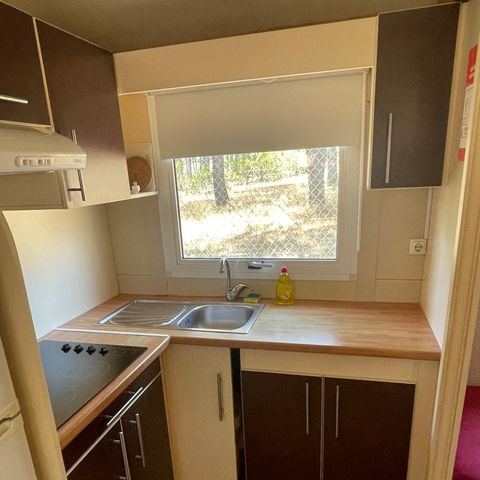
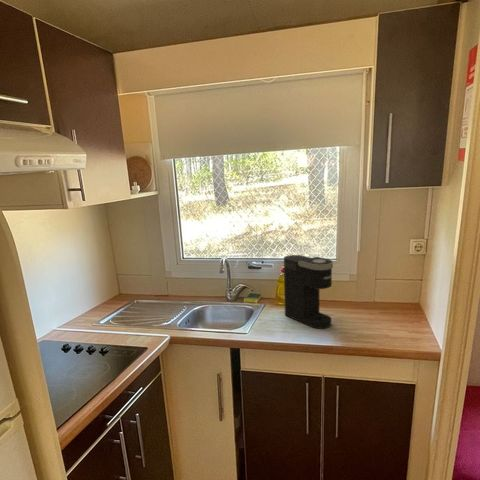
+ coffee maker [283,254,334,330]
